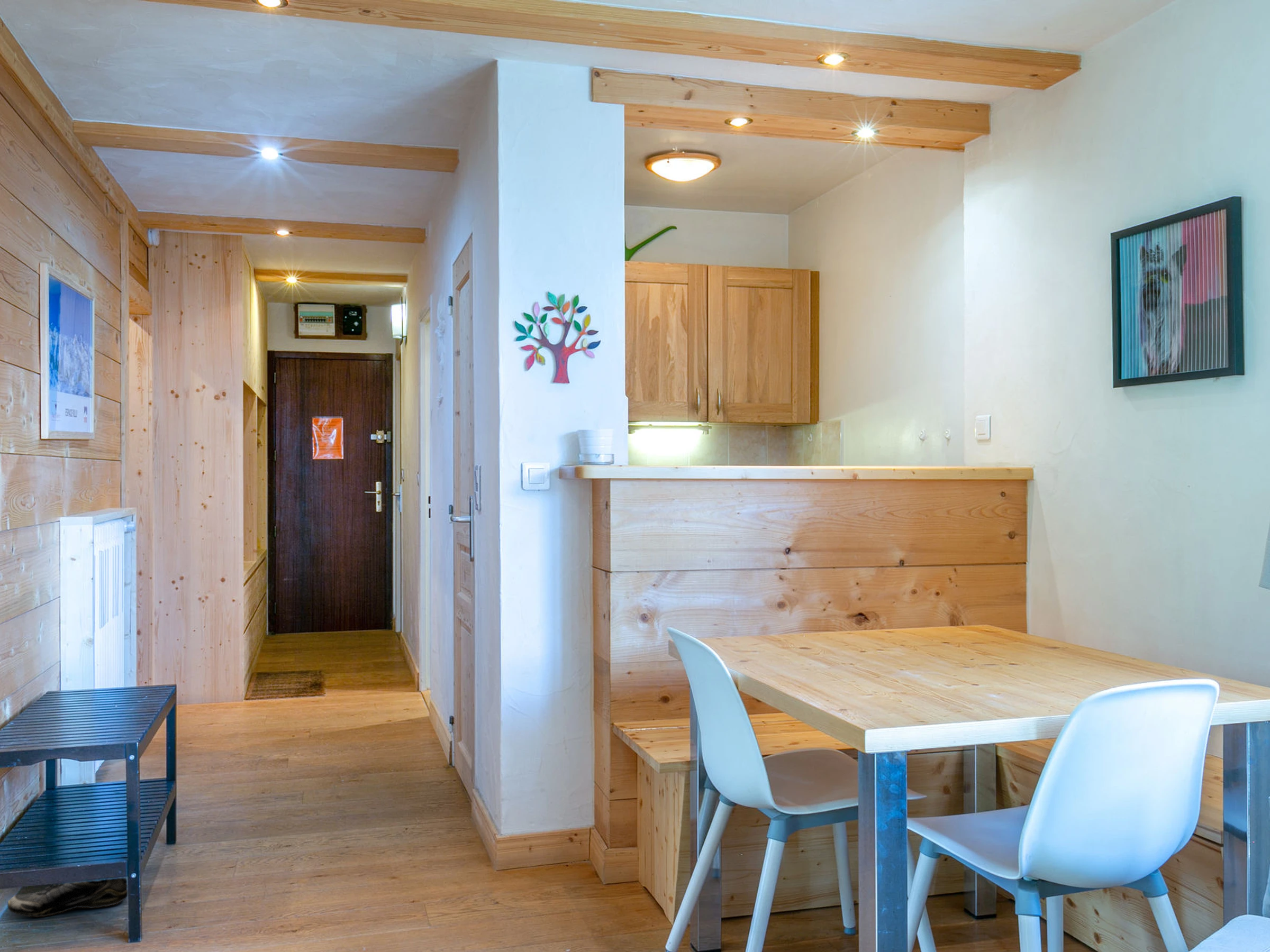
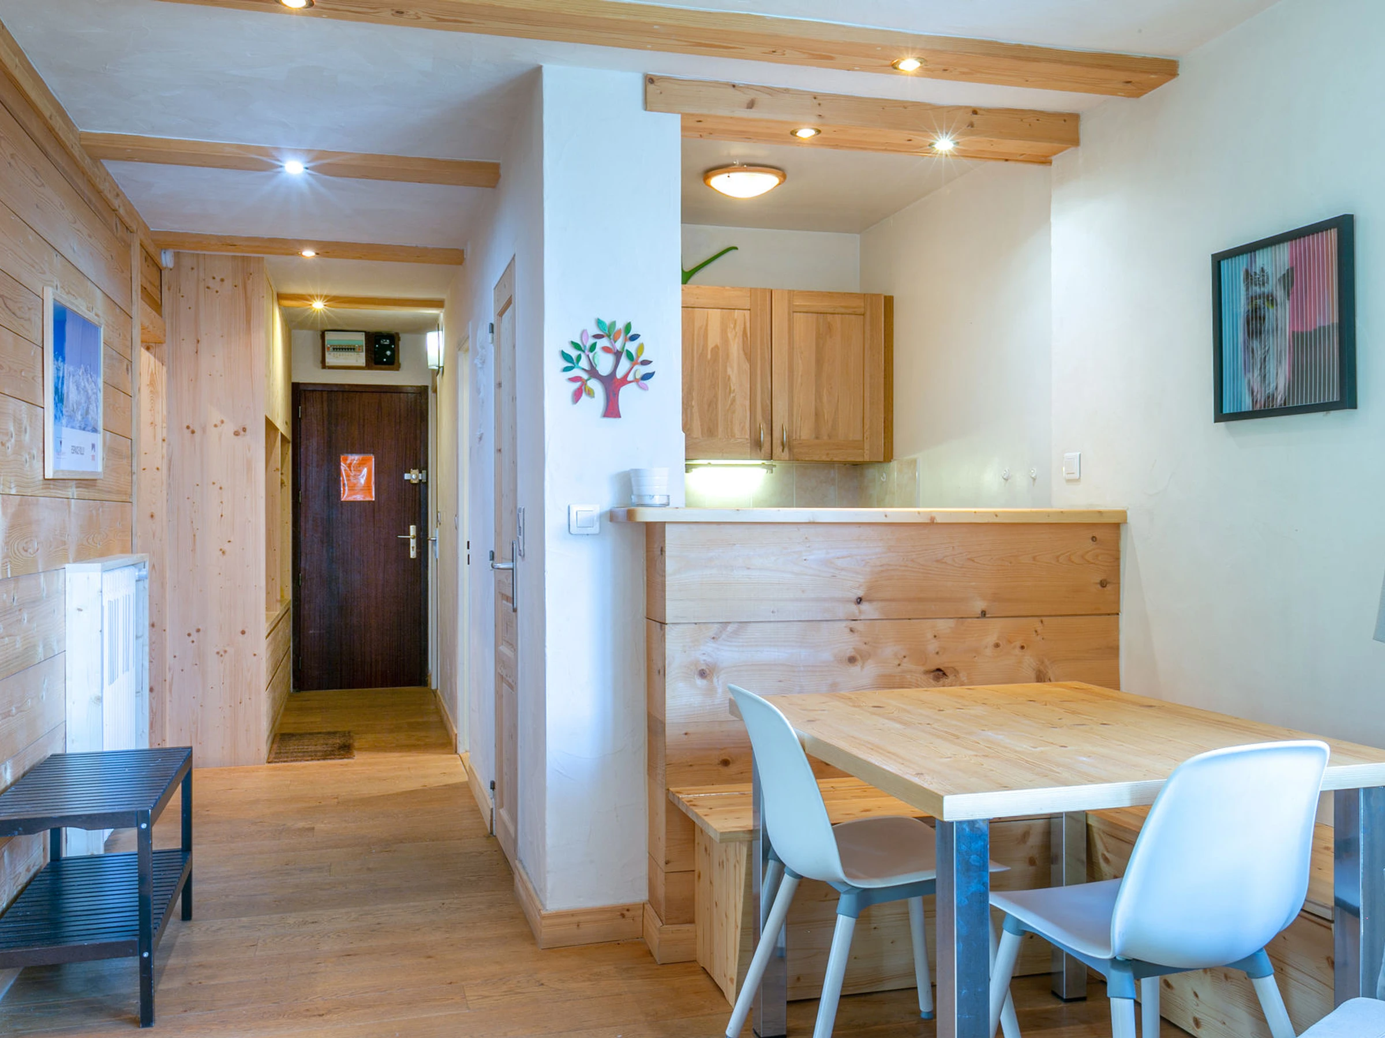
- shoe [7,877,128,918]
